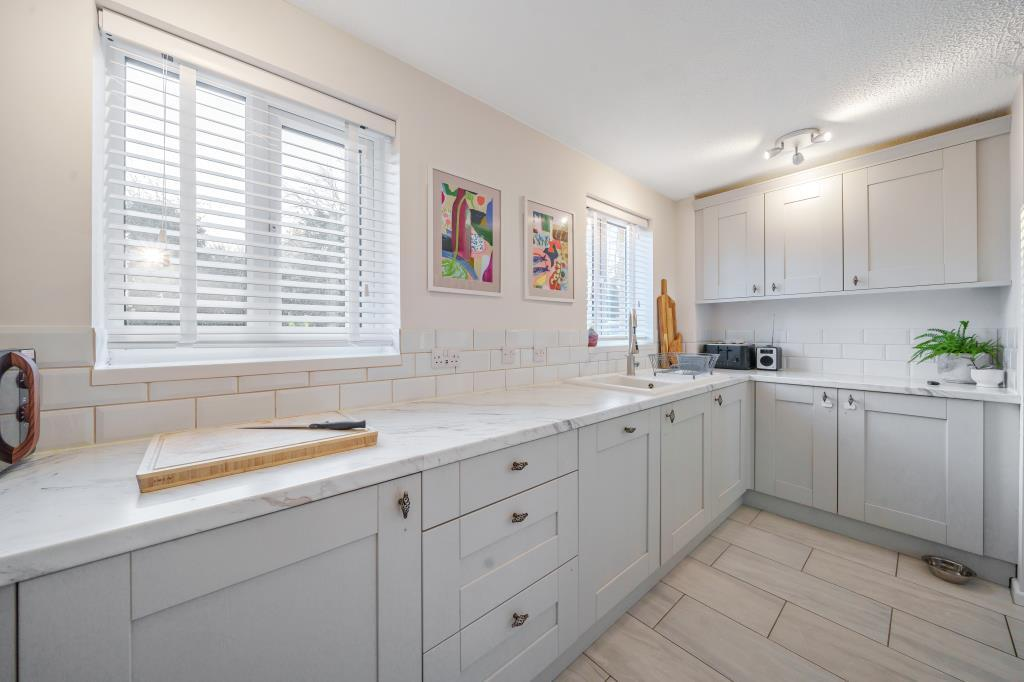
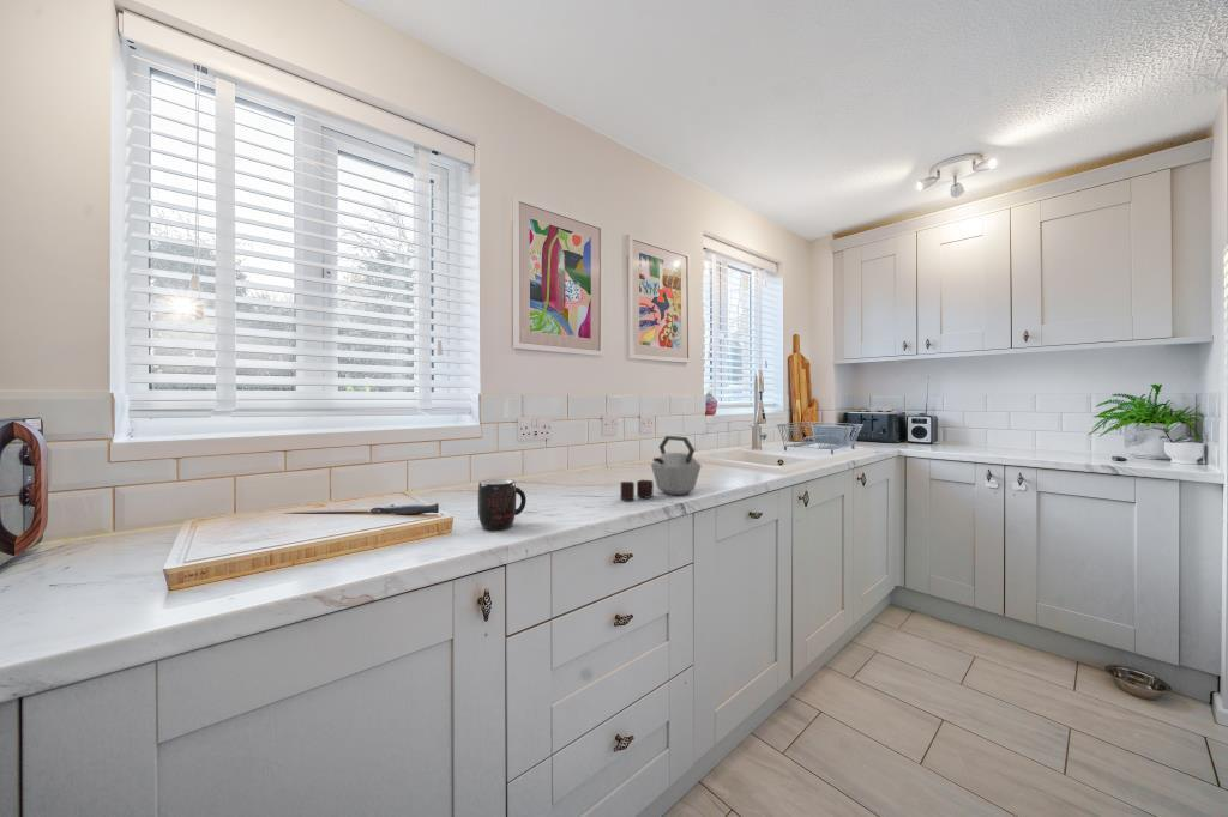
+ kettle [620,435,703,501]
+ mug [476,478,528,531]
